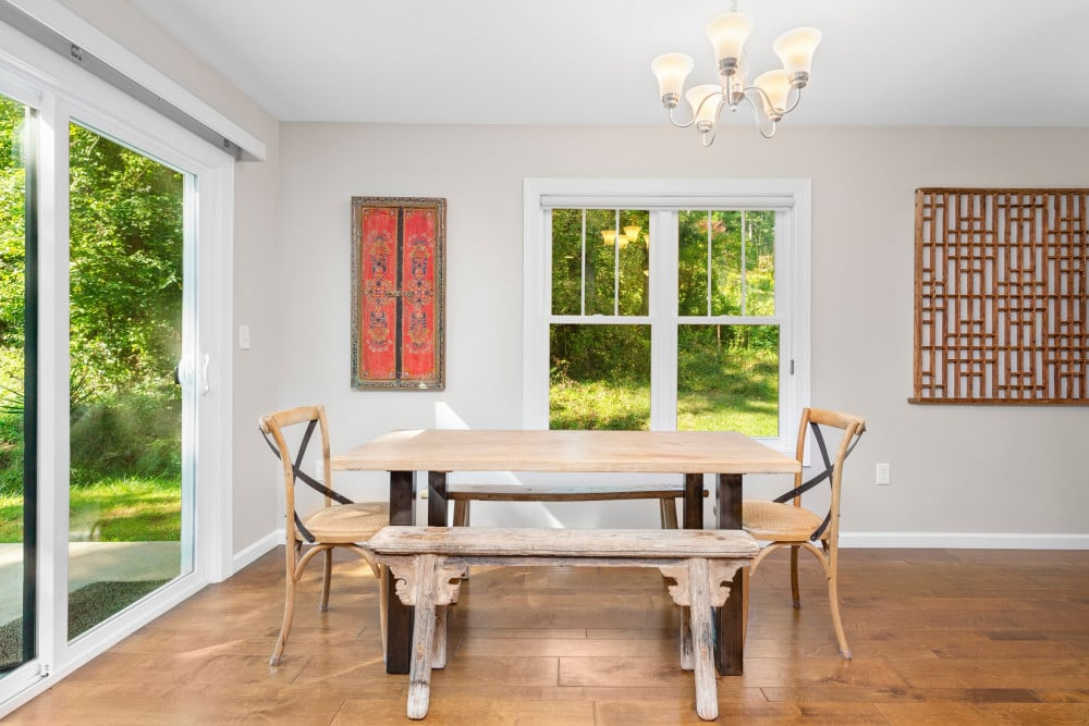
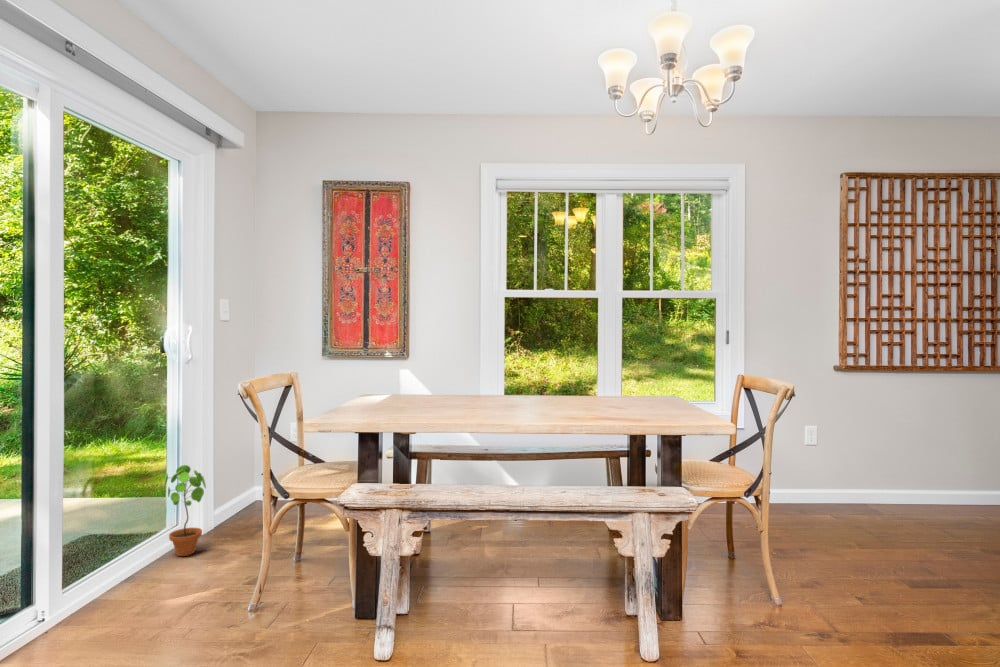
+ potted plant [163,464,207,557]
